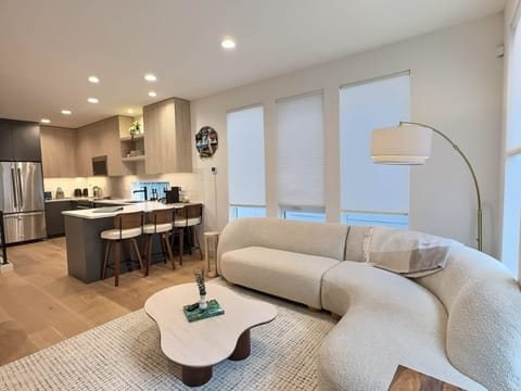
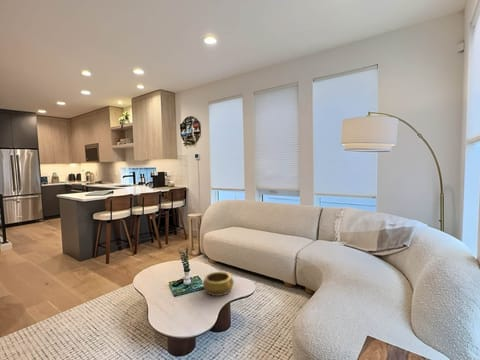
+ decorative bowl [202,271,235,297]
